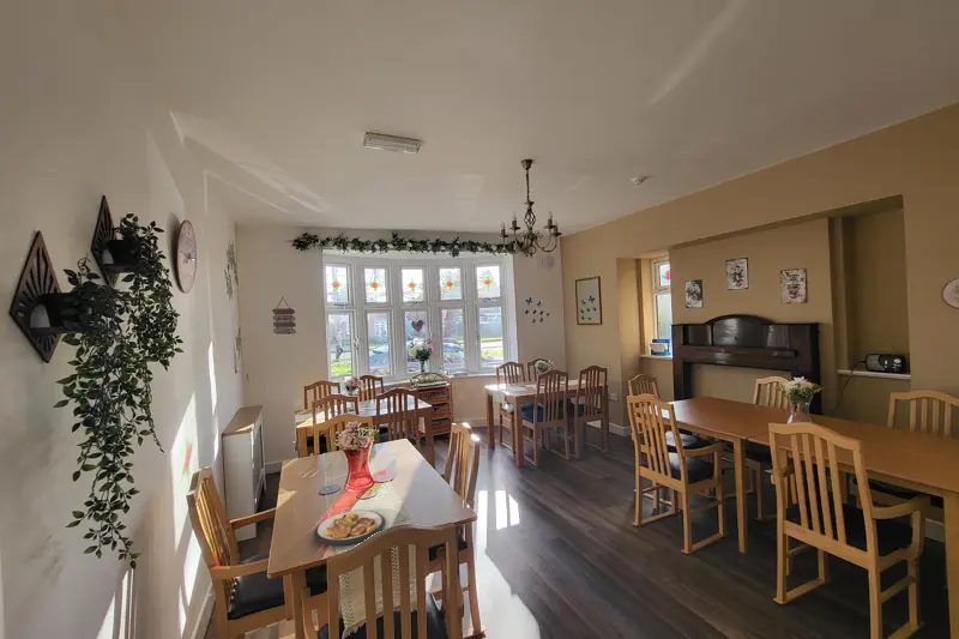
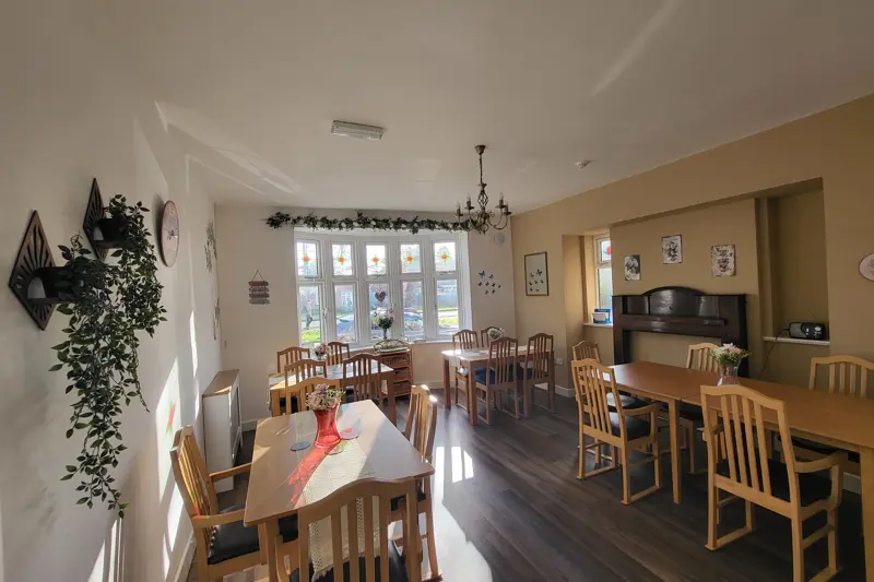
- plate [313,510,387,548]
